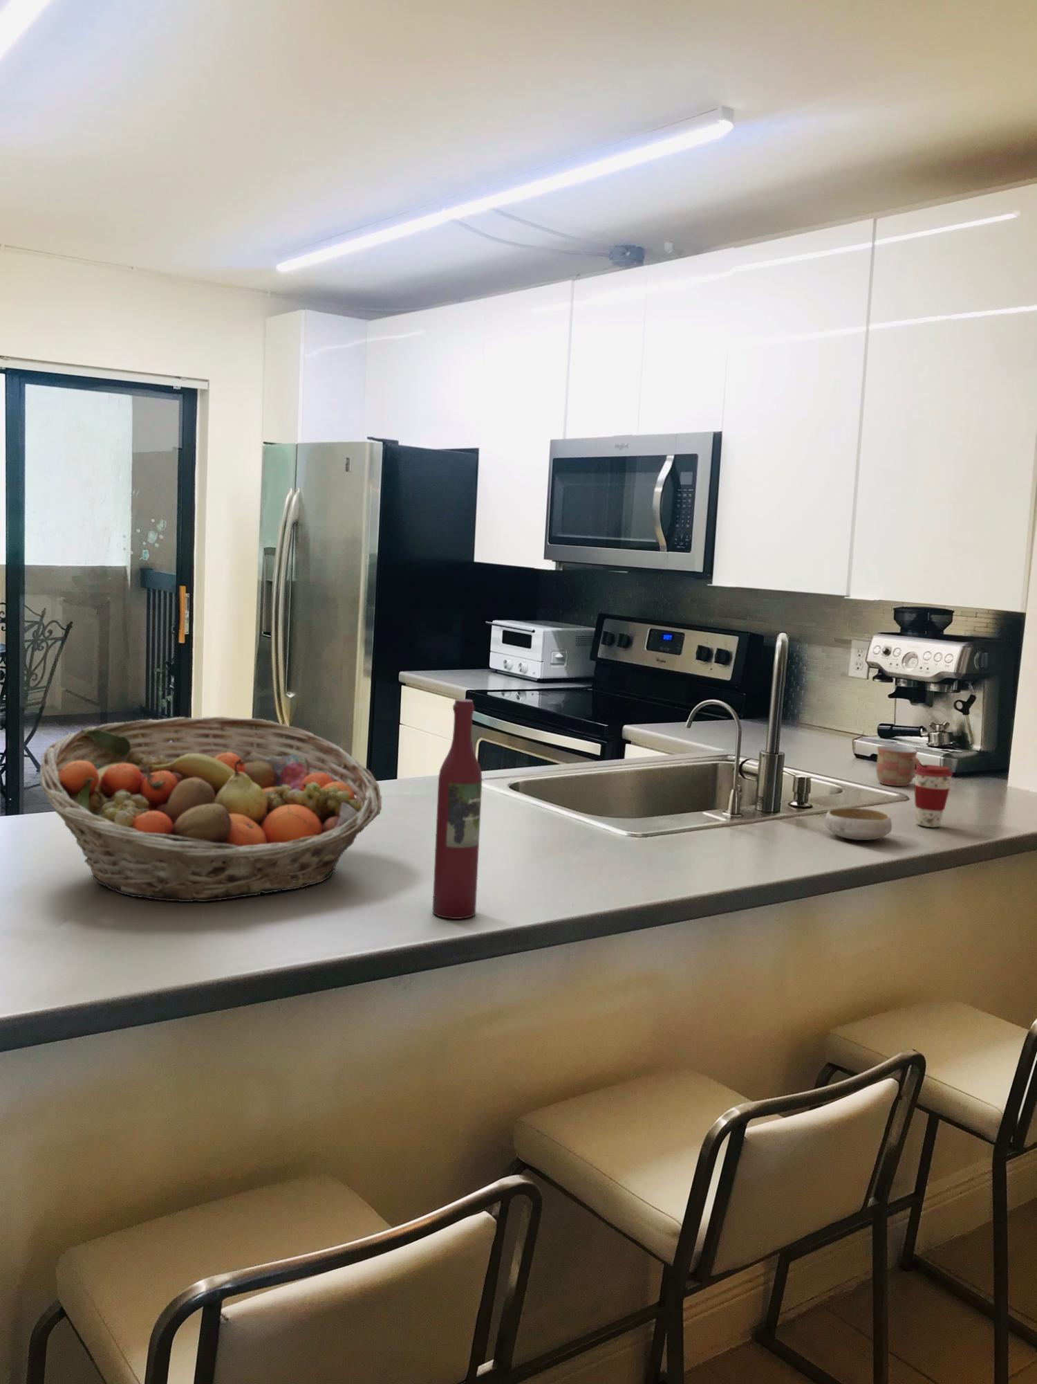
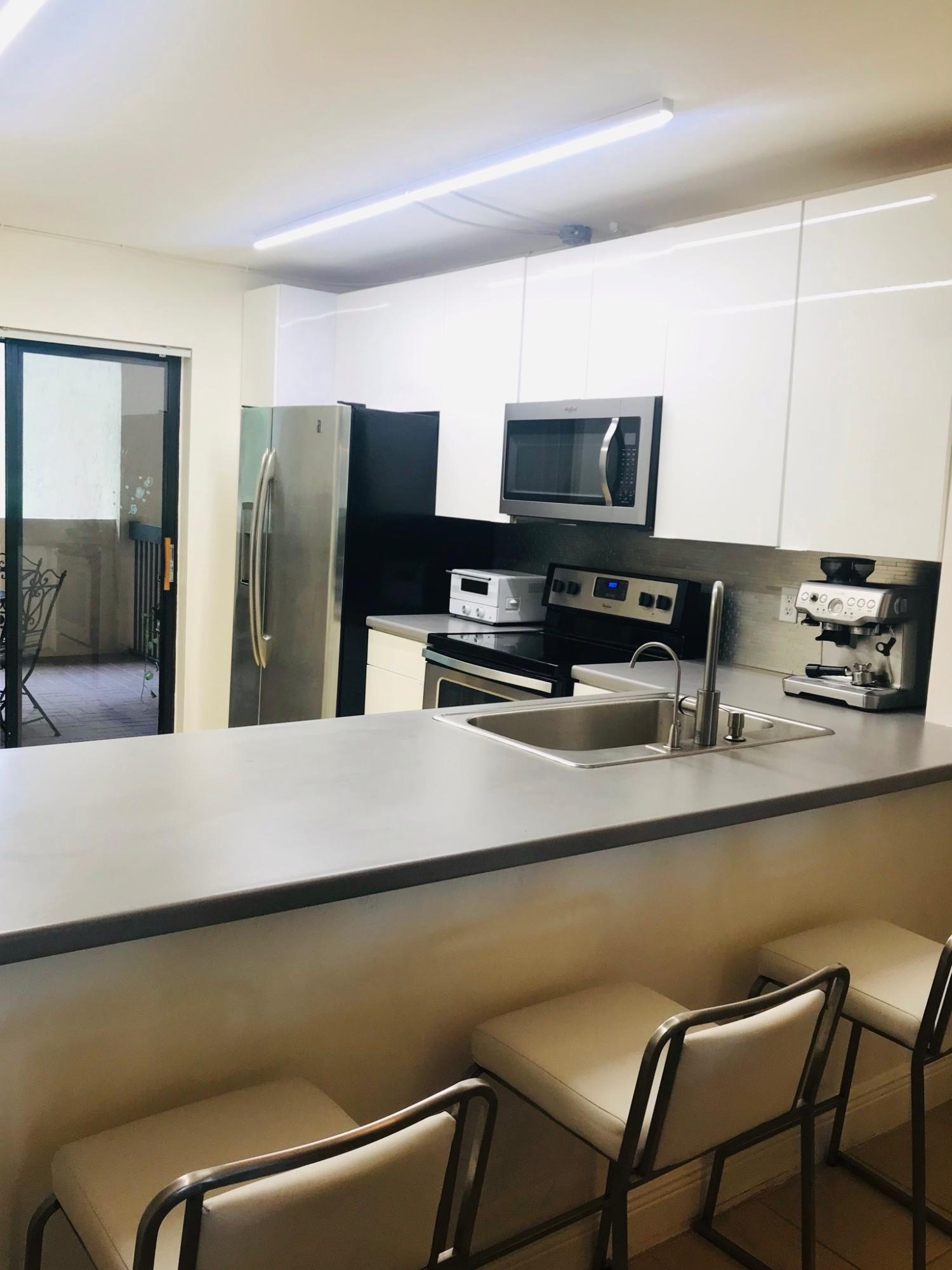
- bowl [825,806,892,841]
- mug [876,744,922,787]
- wine bottle [432,699,483,920]
- fruit basket [39,716,382,902]
- coffee cup [914,764,953,827]
